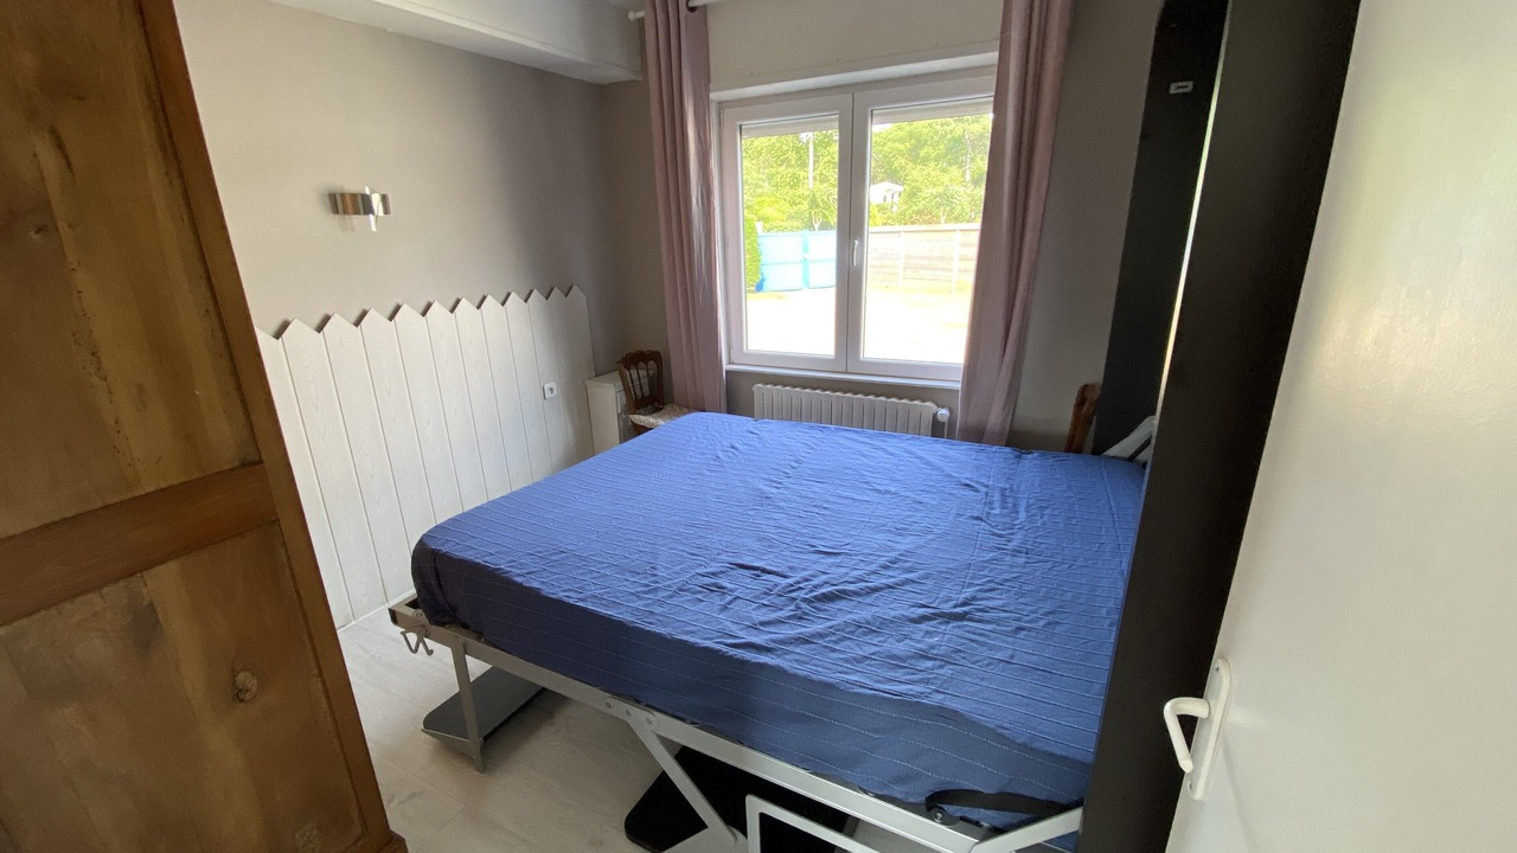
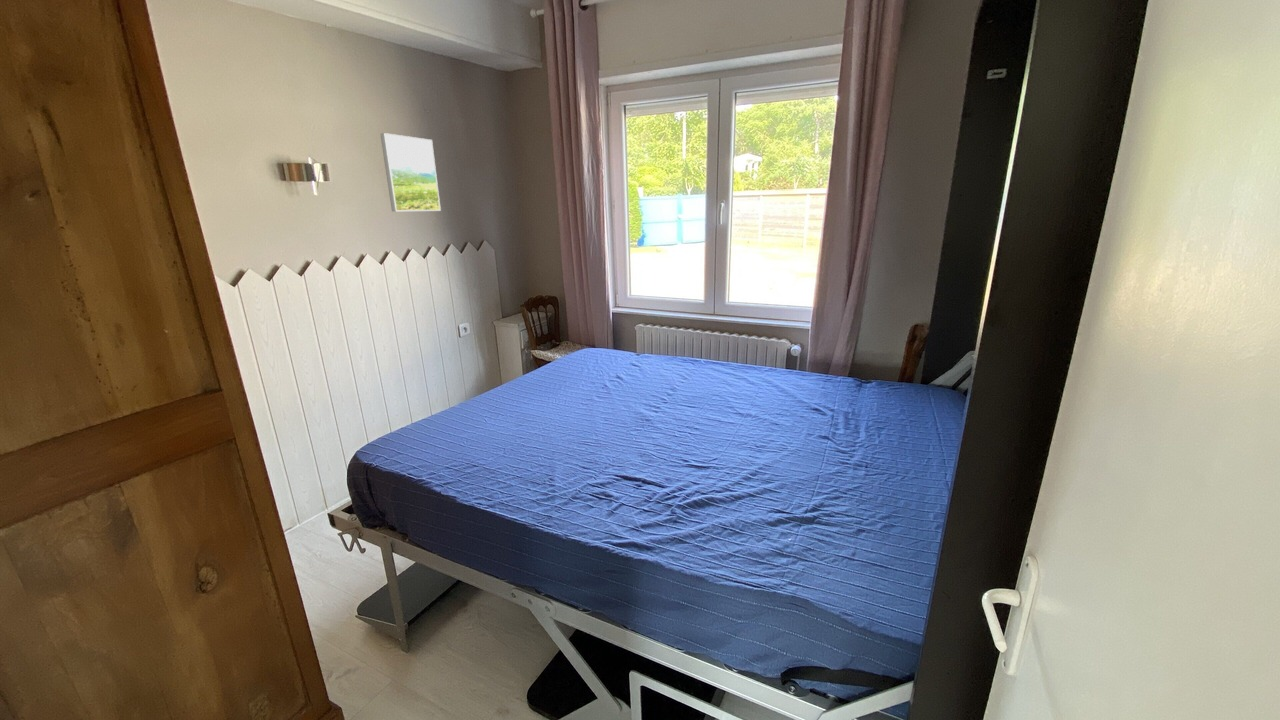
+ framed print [380,132,442,212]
